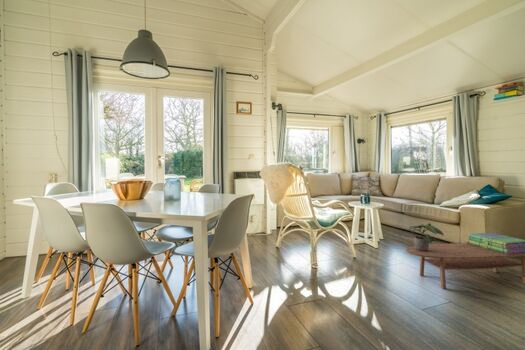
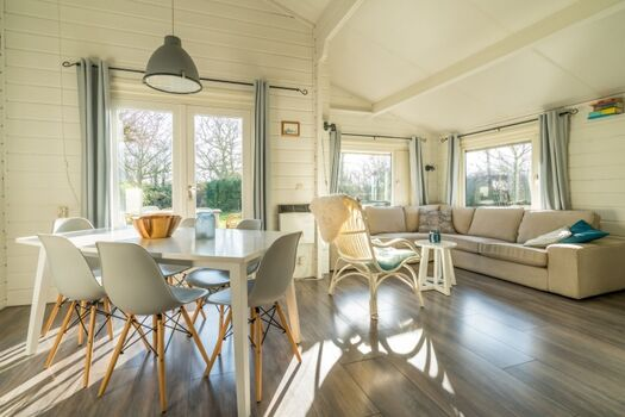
- coffee table [405,242,525,289]
- potted plant [407,222,445,251]
- stack of books [465,232,525,254]
